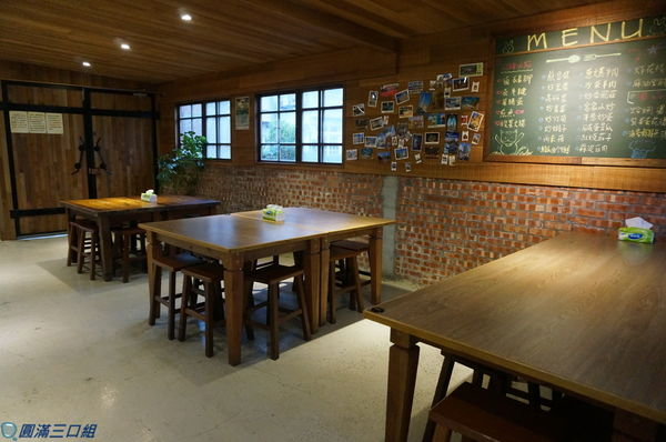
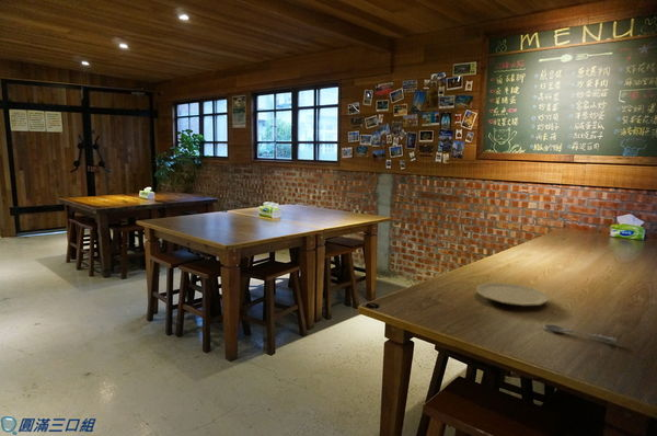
+ plate [475,282,550,307]
+ soupspoon [544,323,618,345]
